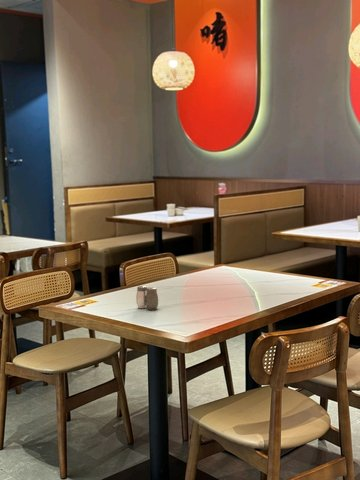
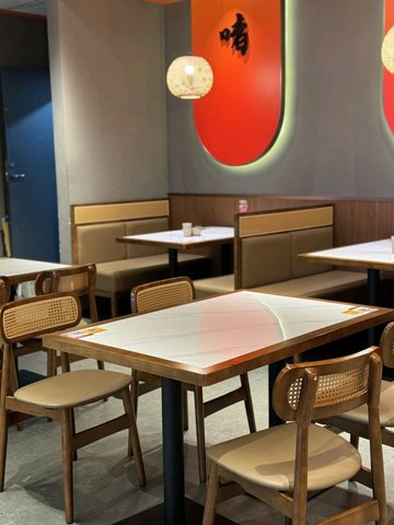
- salt and pepper shaker [135,285,159,311]
